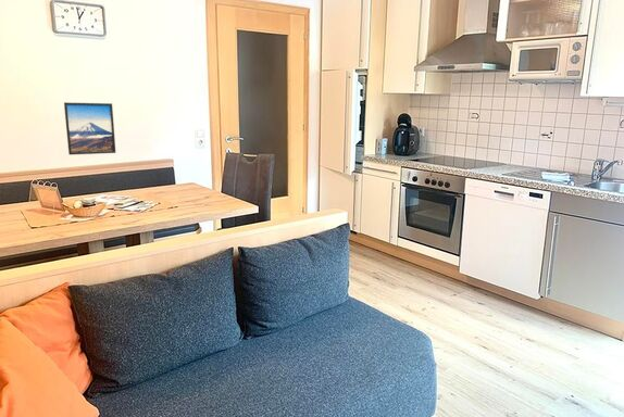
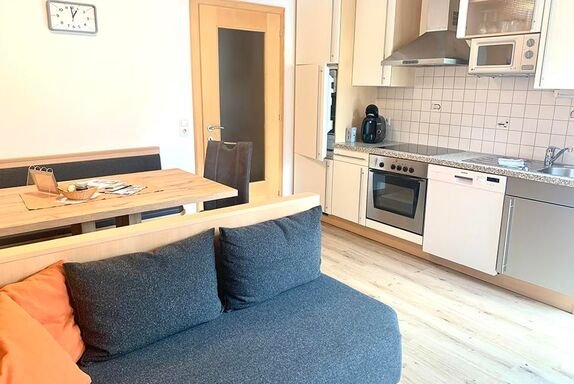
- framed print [63,101,116,155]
